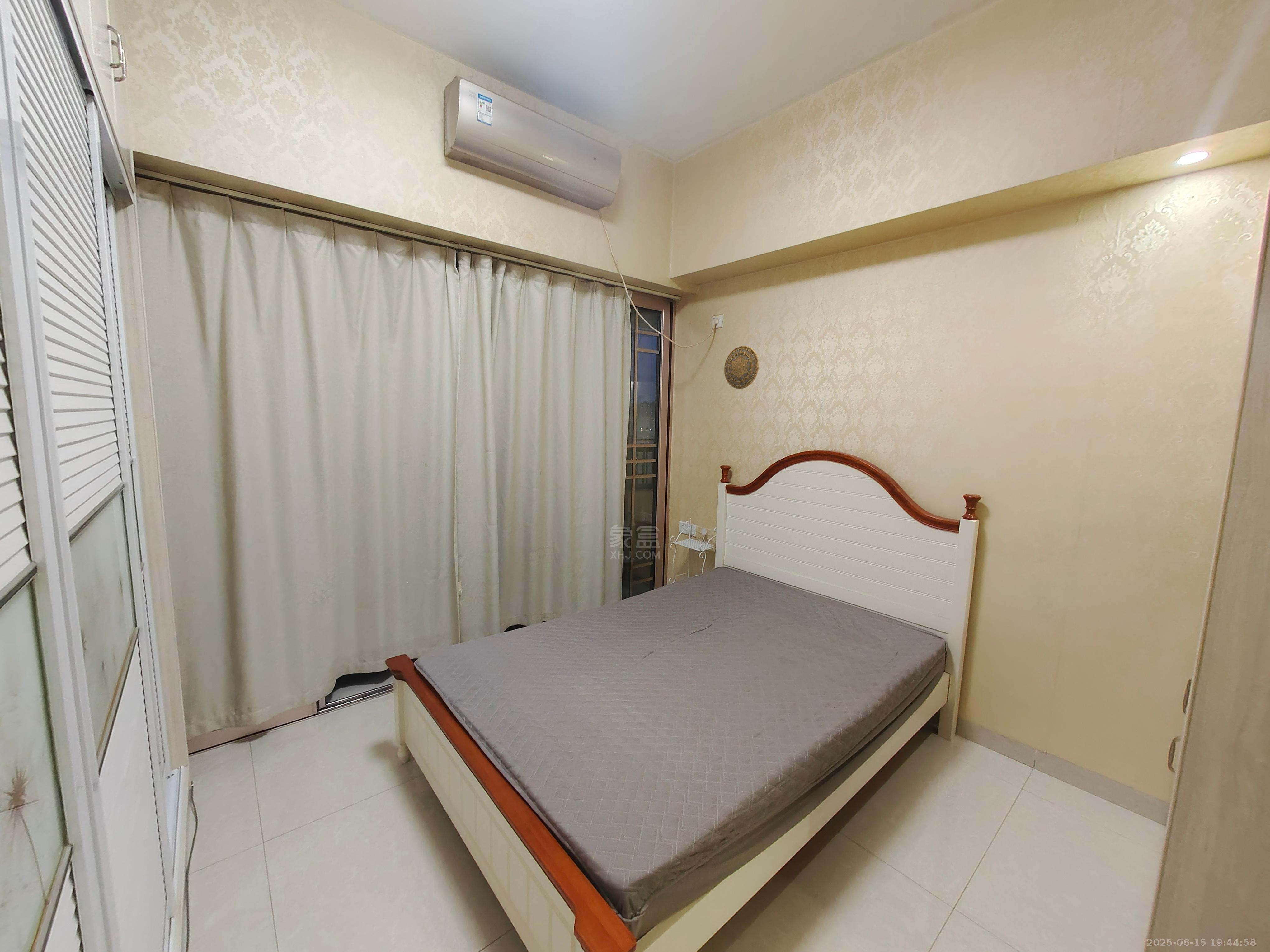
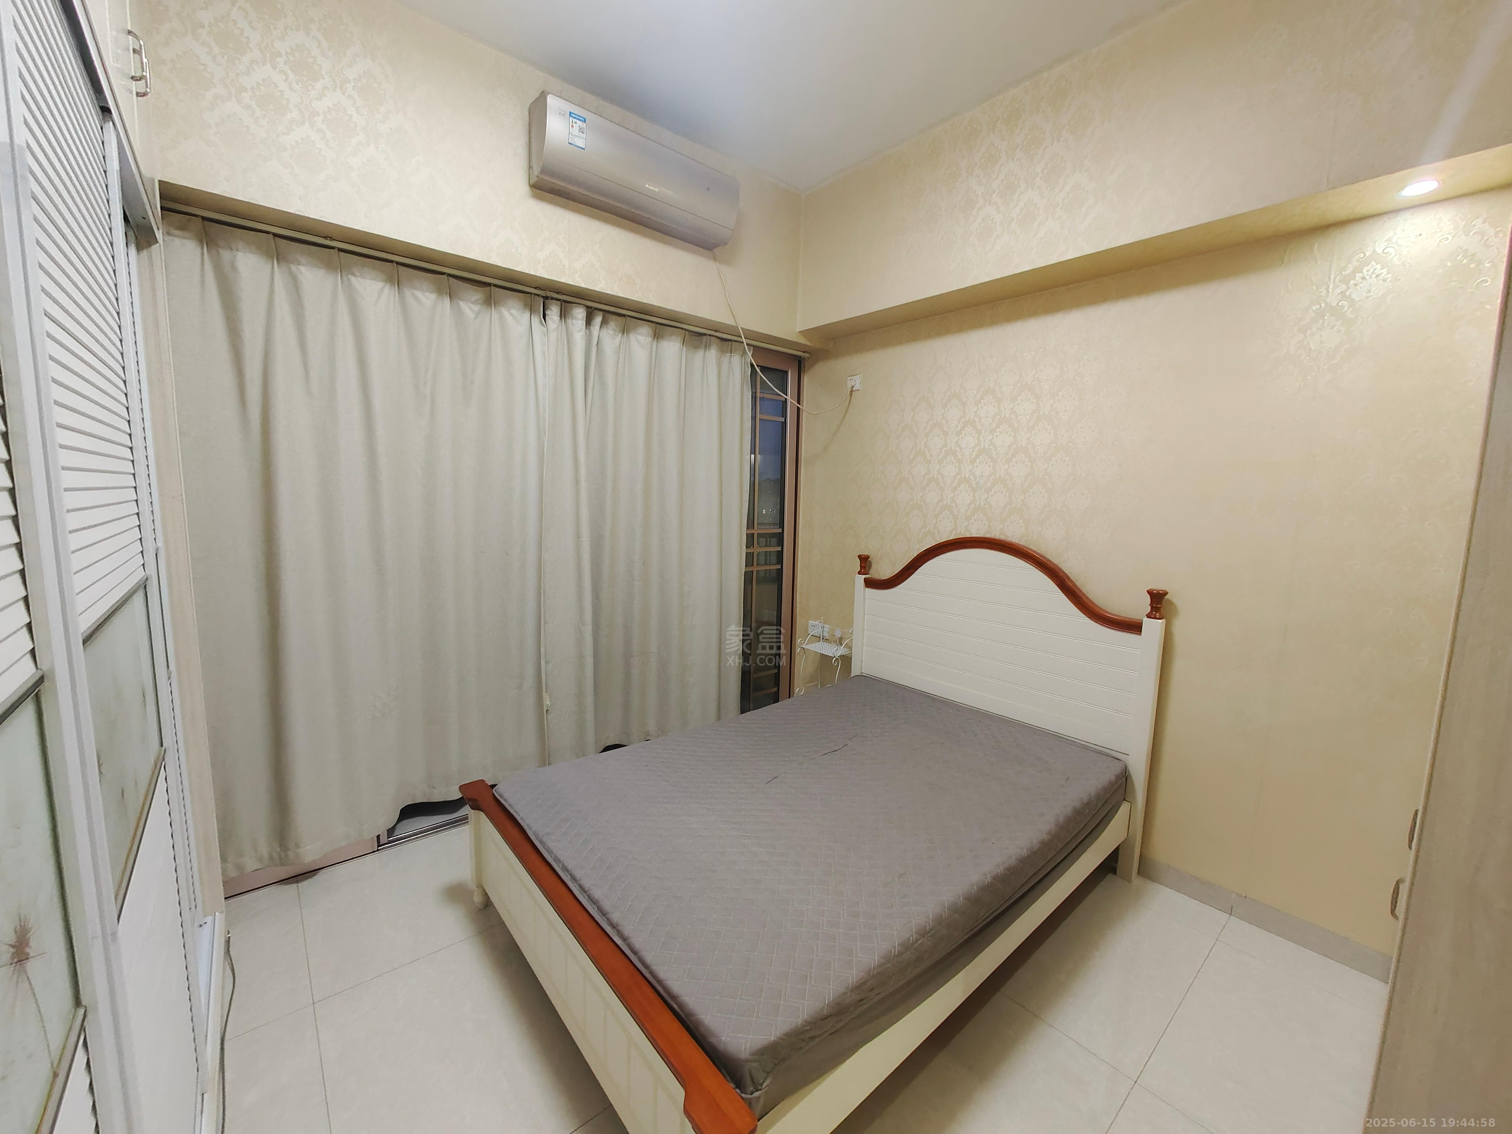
- decorative plate [724,346,759,389]
